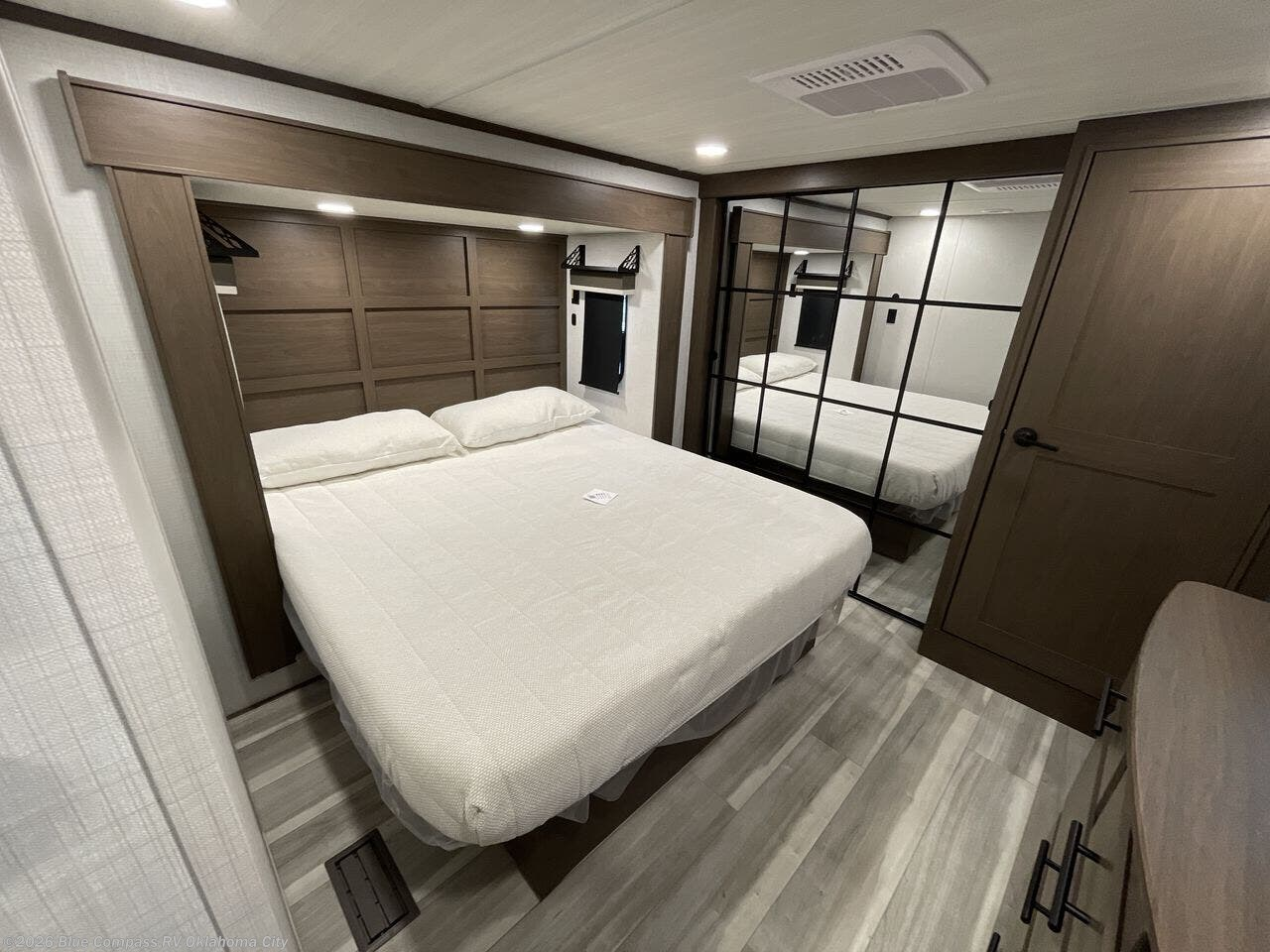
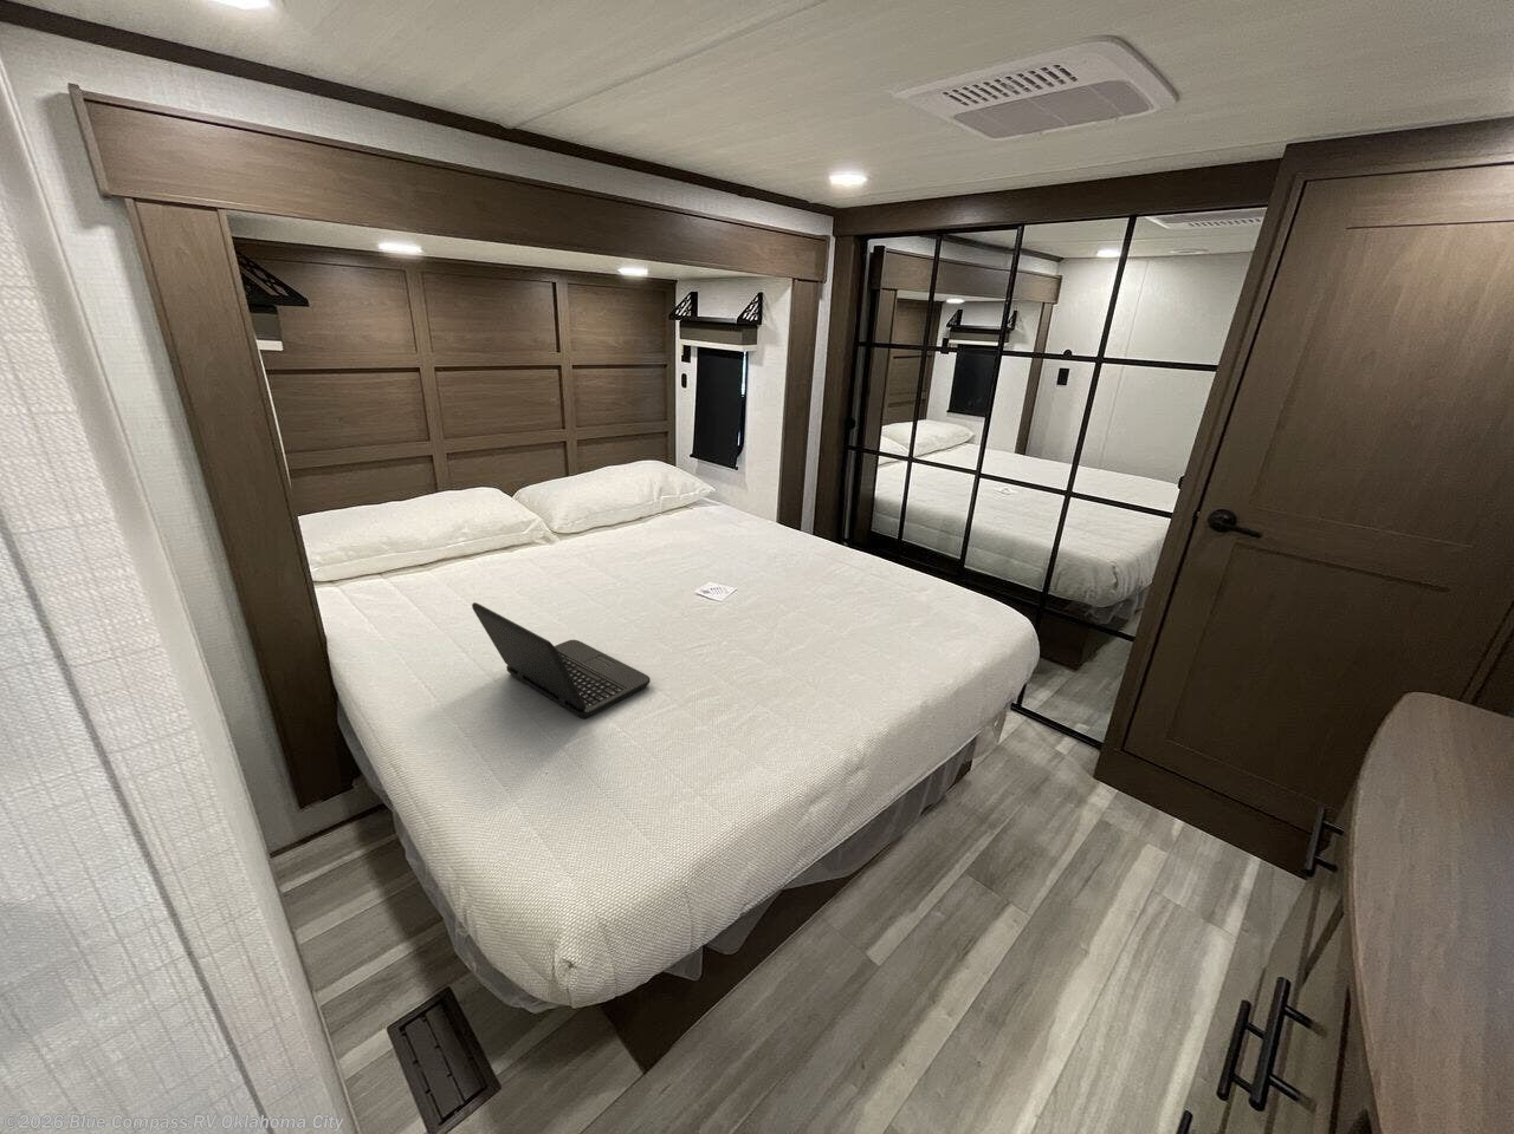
+ laptop [471,602,652,719]
